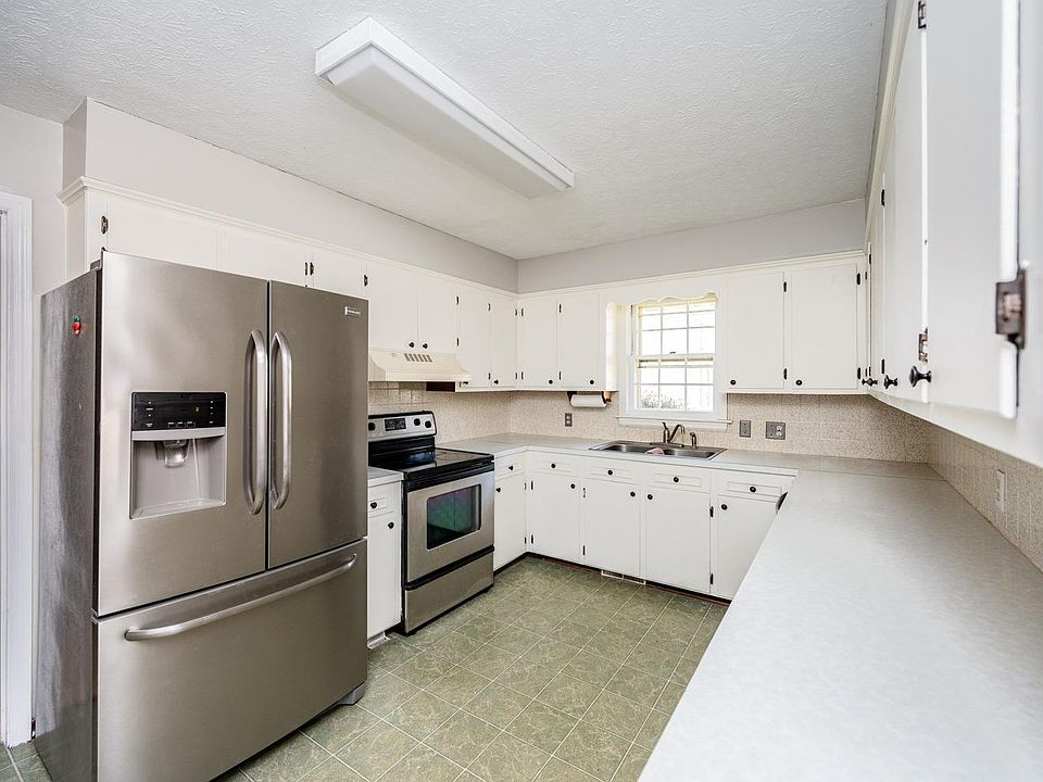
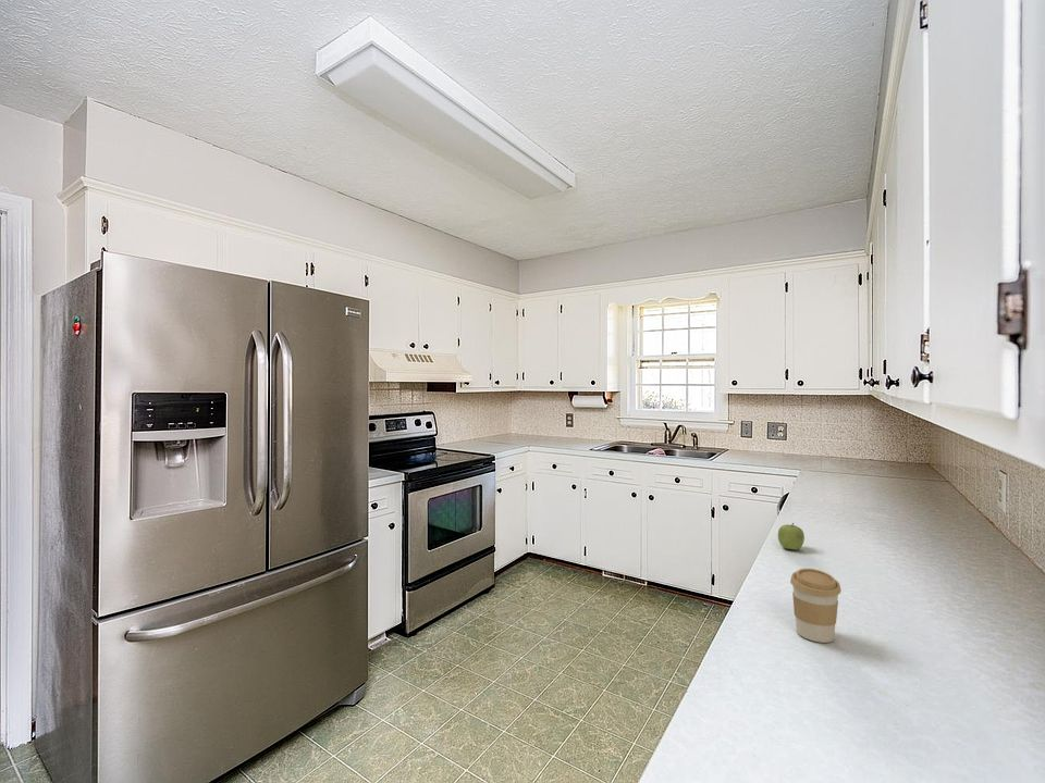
+ fruit [777,522,806,551]
+ coffee cup [789,568,843,644]
